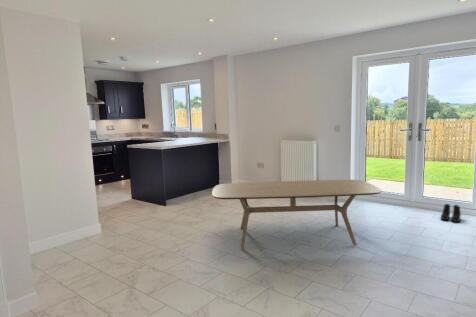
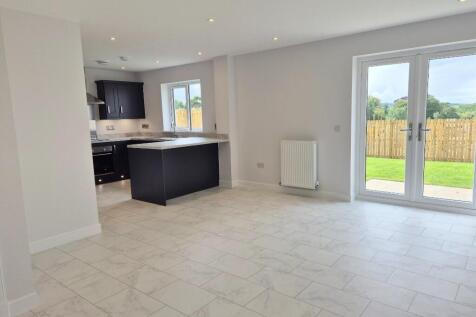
- dining table [211,179,383,250]
- boots [440,203,462,223]
